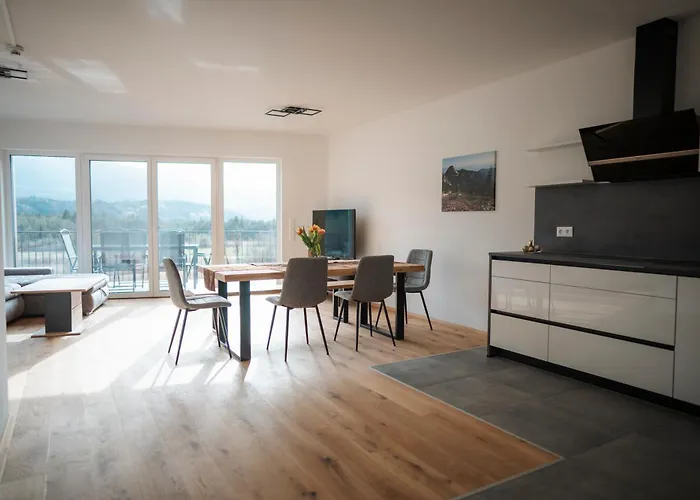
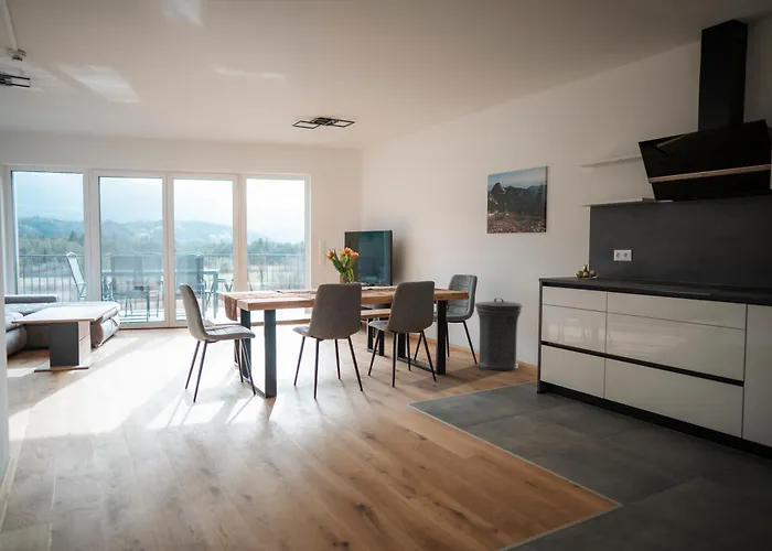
+ trash can [474,298,524,371]
